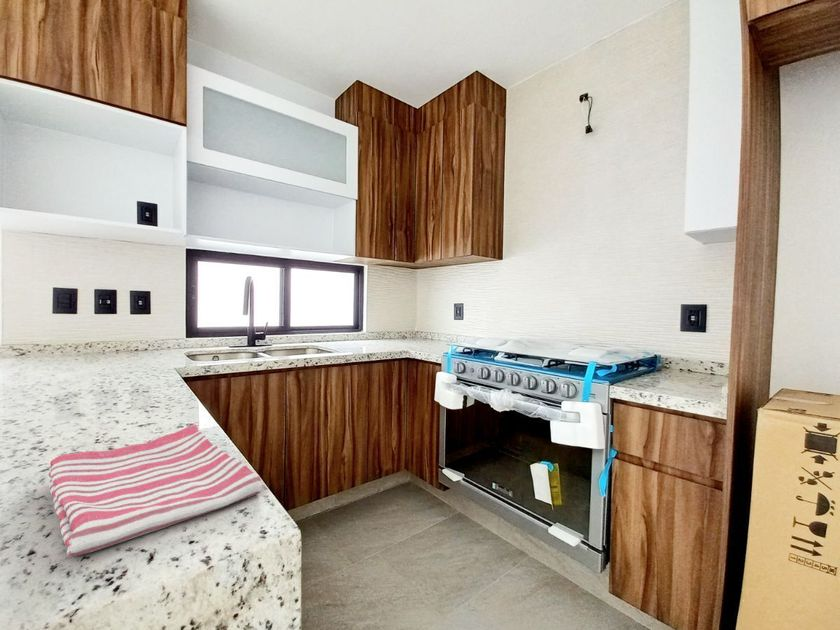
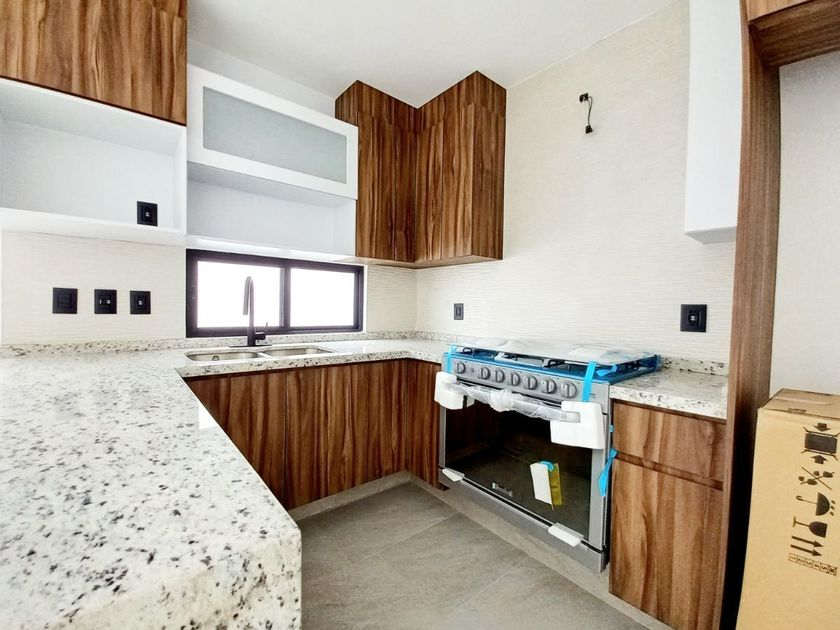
- dish towel [48,423,264,557]
